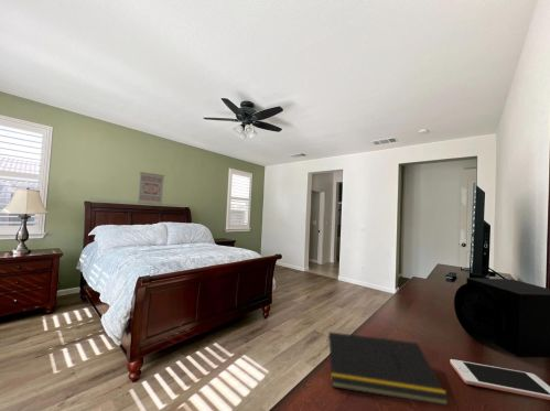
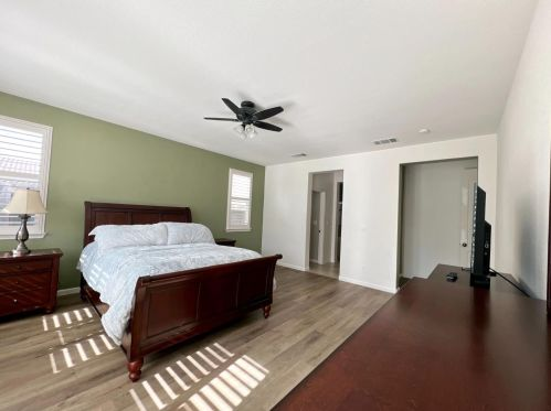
- notepad [325,331,451,407]
- wall art [137,171,165,206]
- speaker [453,277,550,358]
- cell phone [449,358,550,401]
